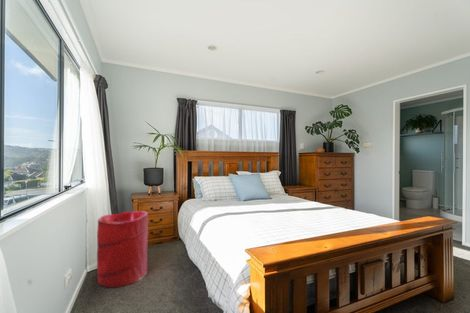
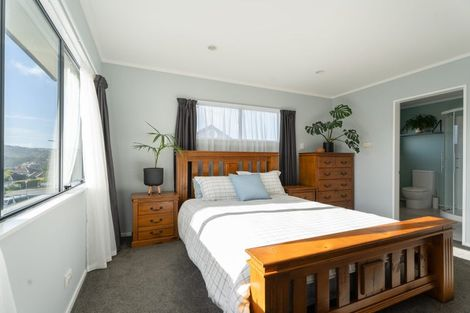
- laundry hamper [96,210,149,289]
